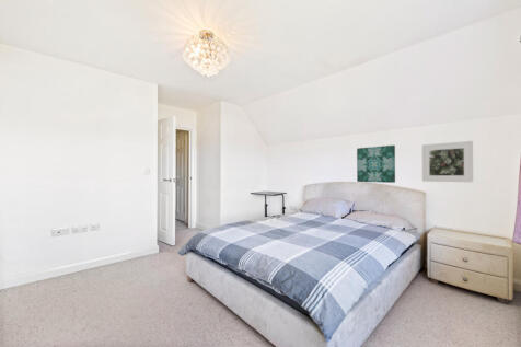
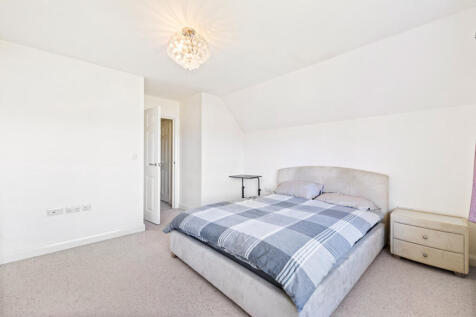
- wall art [356,144,396,184]
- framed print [421,140,474,183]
